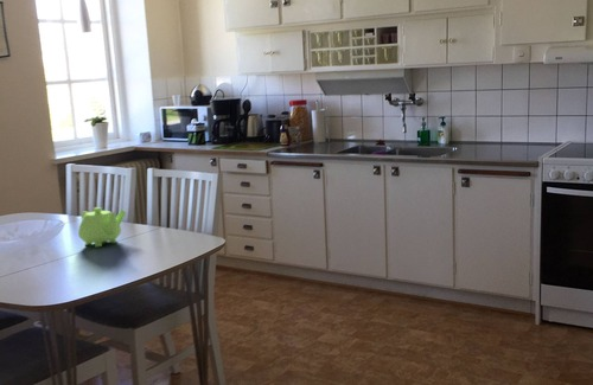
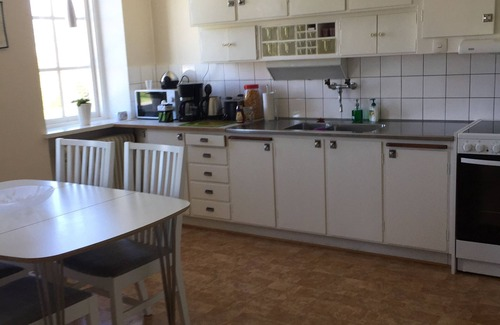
- teapot [77,206,127,248]
